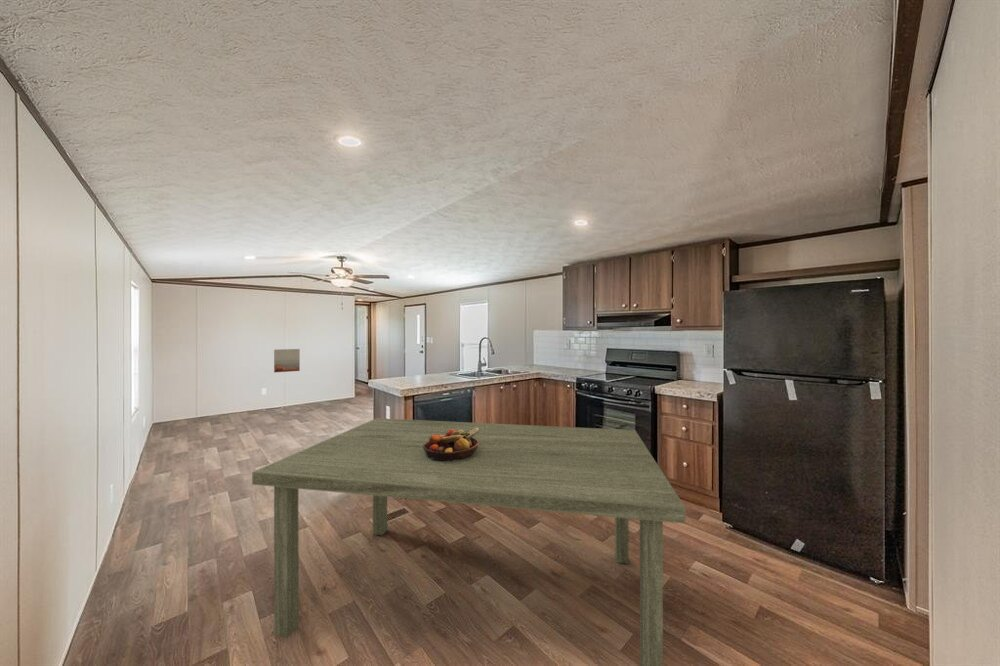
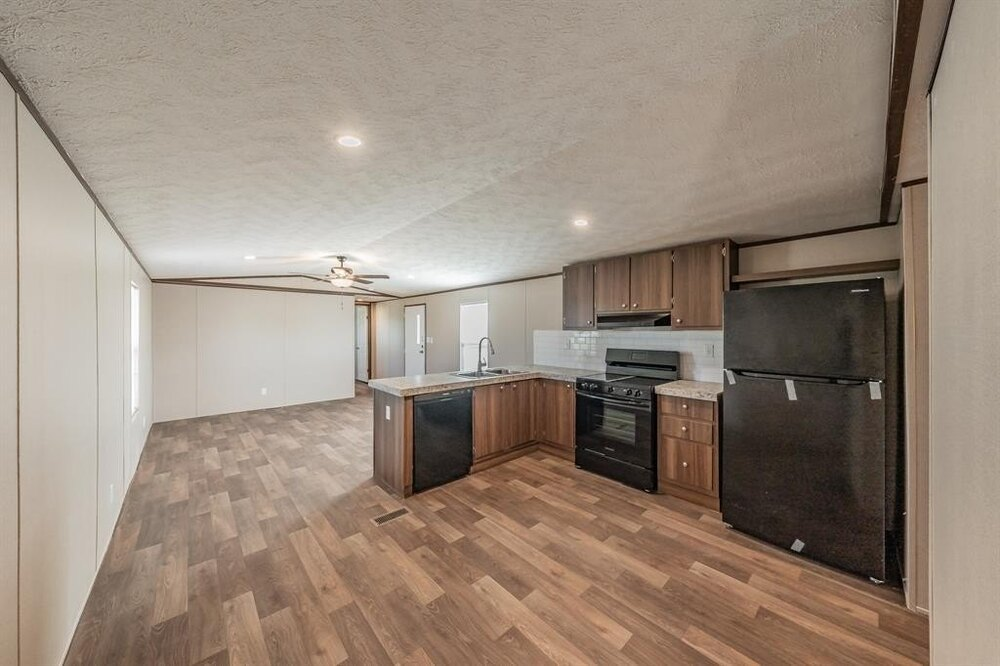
- wall art [273,348,301,373]
- dining table [251,417,687,666]
- fruit bowl [423,428,479,462]
